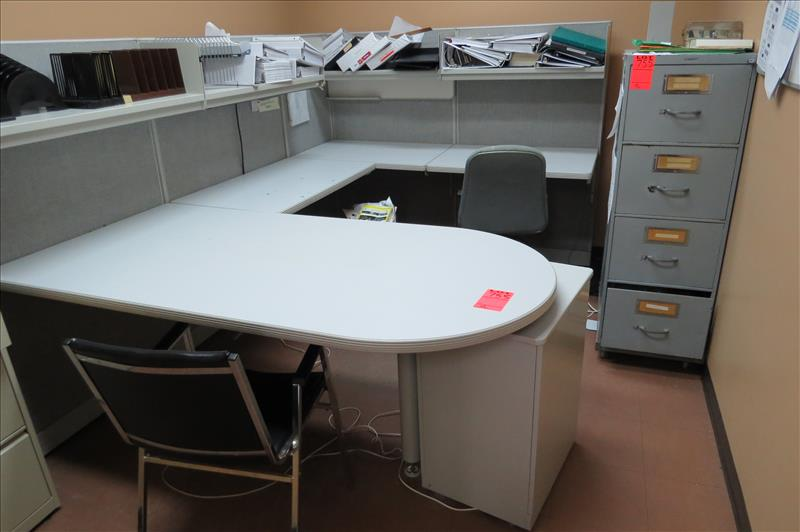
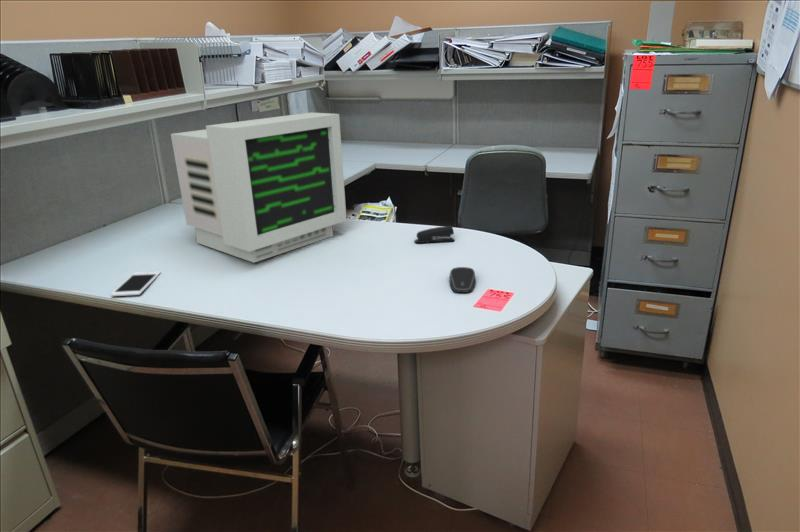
+ computer mouse [448,266,477,294]
+ computer monitor [170,111,348,264]
+ stapler [413,225,456,244]
+ cell phone [110,271,162,297]
